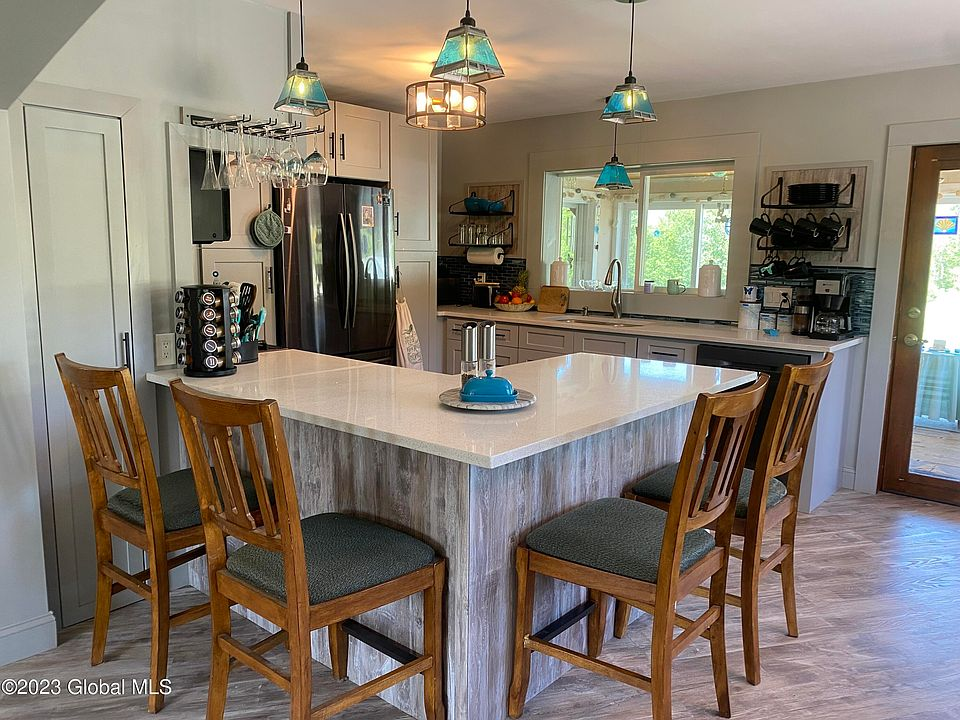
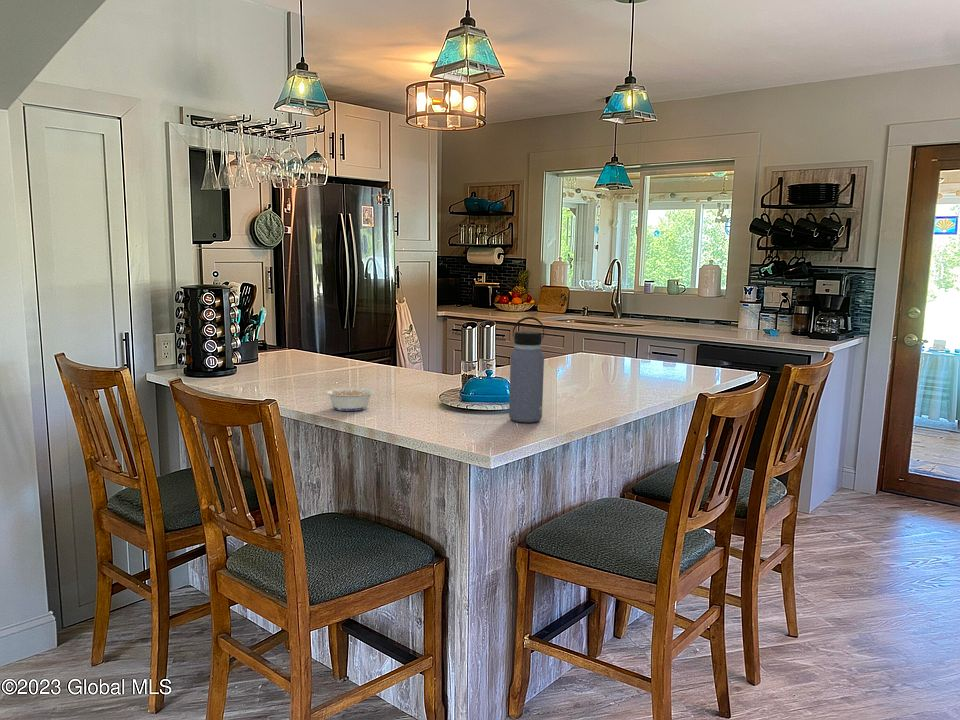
+ water bottle [508,316,545,424]
+ legume [321,384,375,412]
